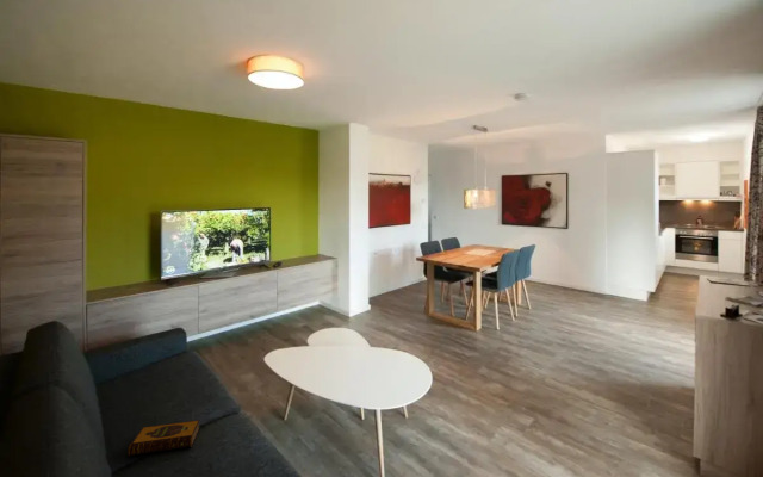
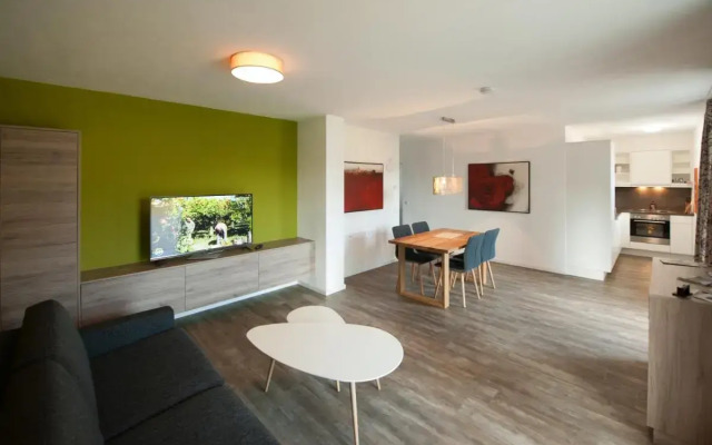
- hardback book [128,419,200,457]
